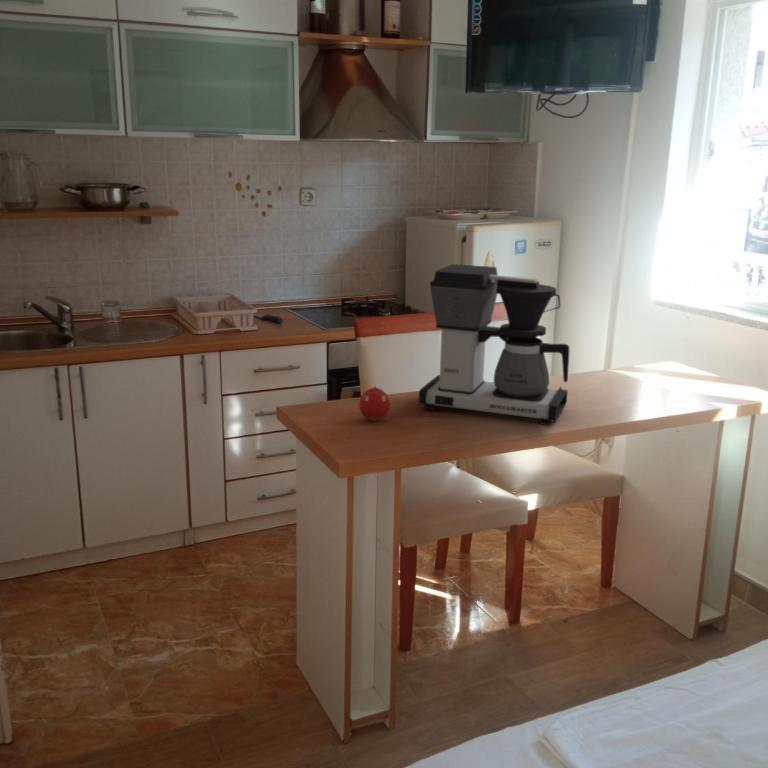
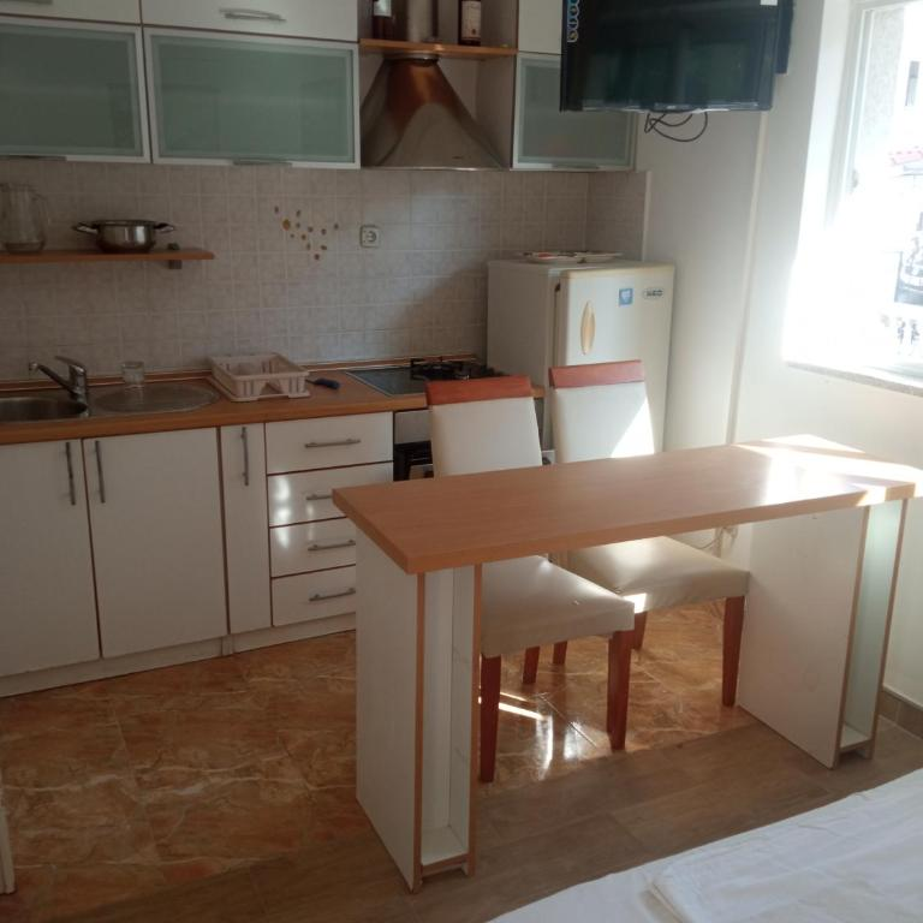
- fruit [358,385,391,422]
- coffee maker [418,263,571,426]
